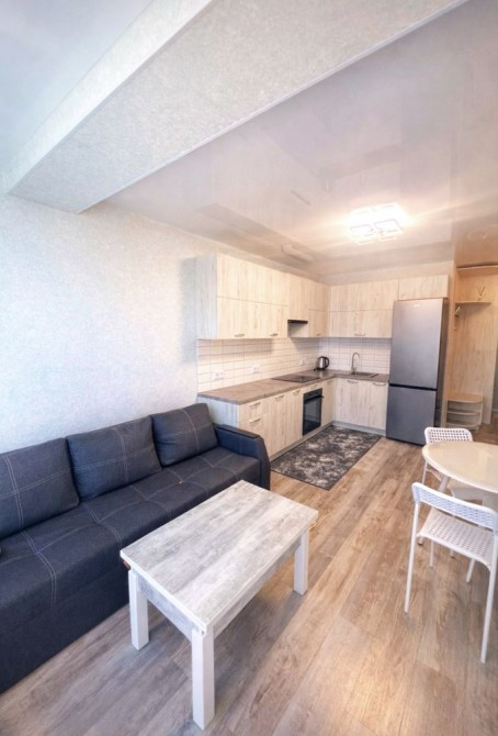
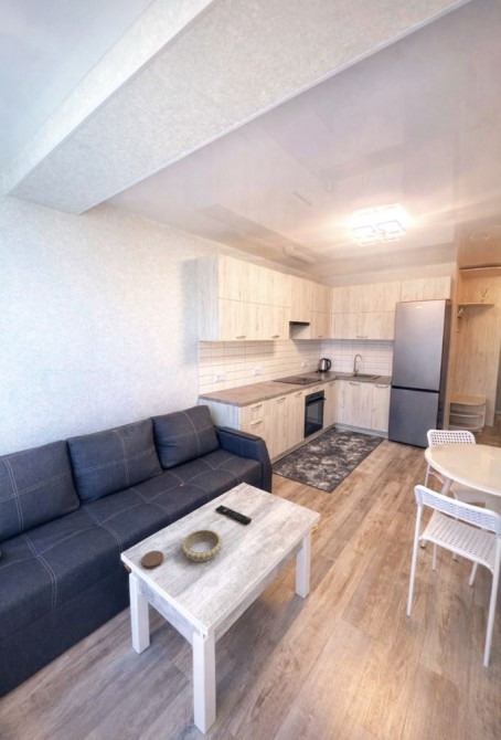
+ decorative bowl [181,528,223,563]
+ coaster [140,550,164,570]
+ remote control [214,504,253,526]
